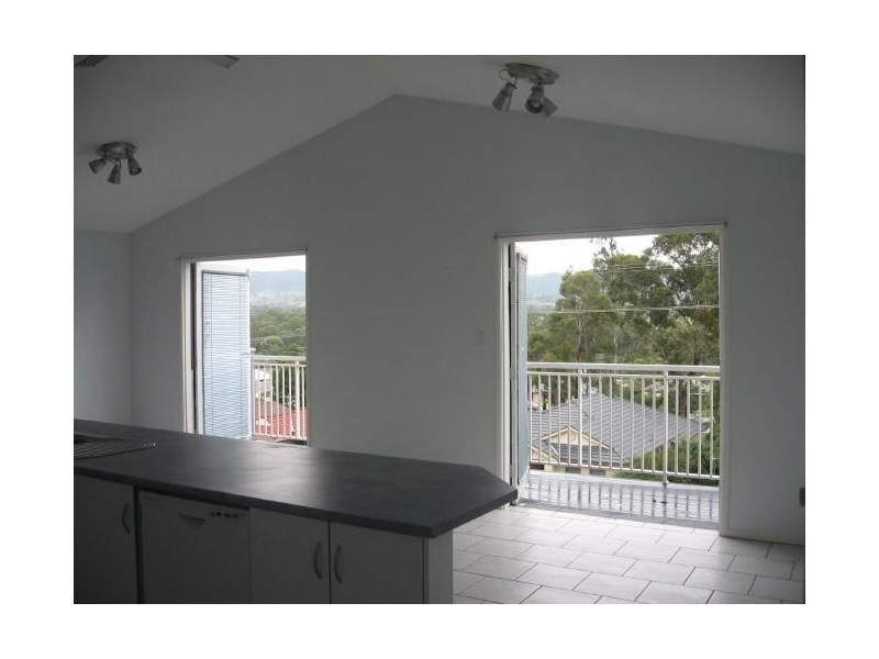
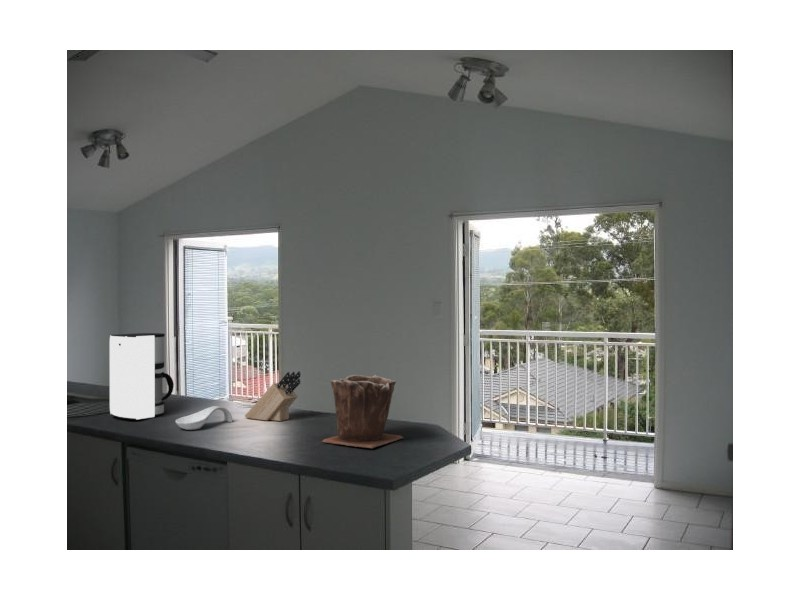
+ coffee maker [109,332,175,421]
+ knife block [244,370,302,422]
+ spoon rest [175,405,234,431]
+ plant pot [321,374,404,449]
